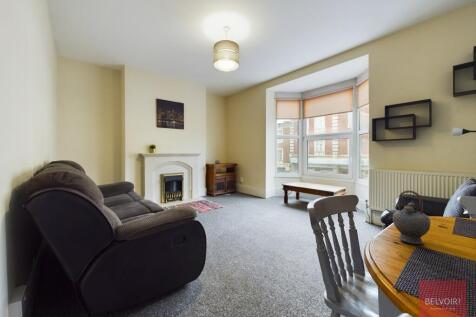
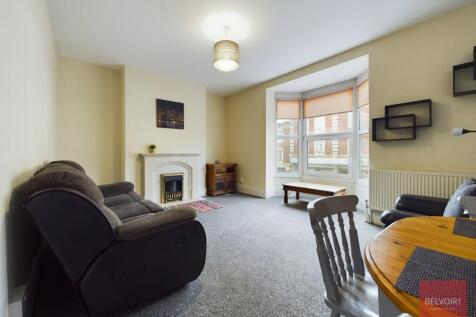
- teapot [384,189,432,245]
